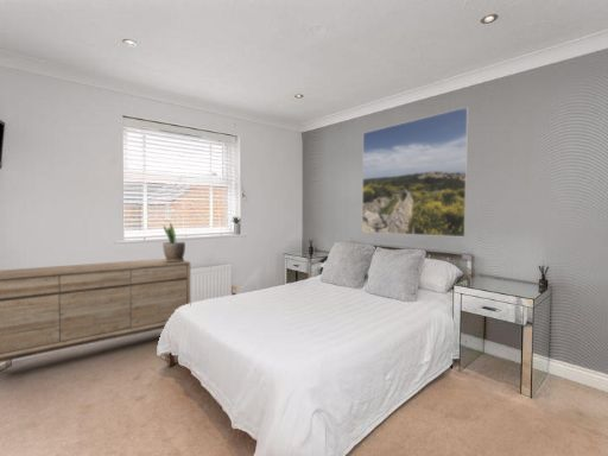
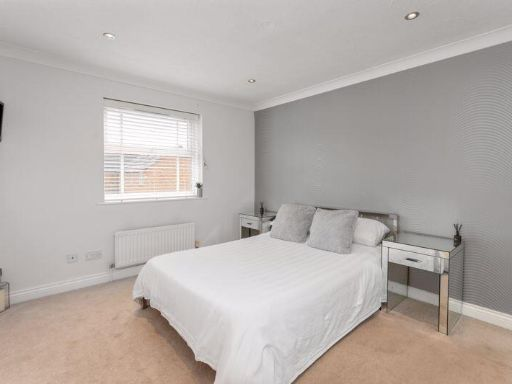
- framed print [361,106,470,238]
- potted plant [162,222,186,261]
- sideboard [0,258,191,363]
